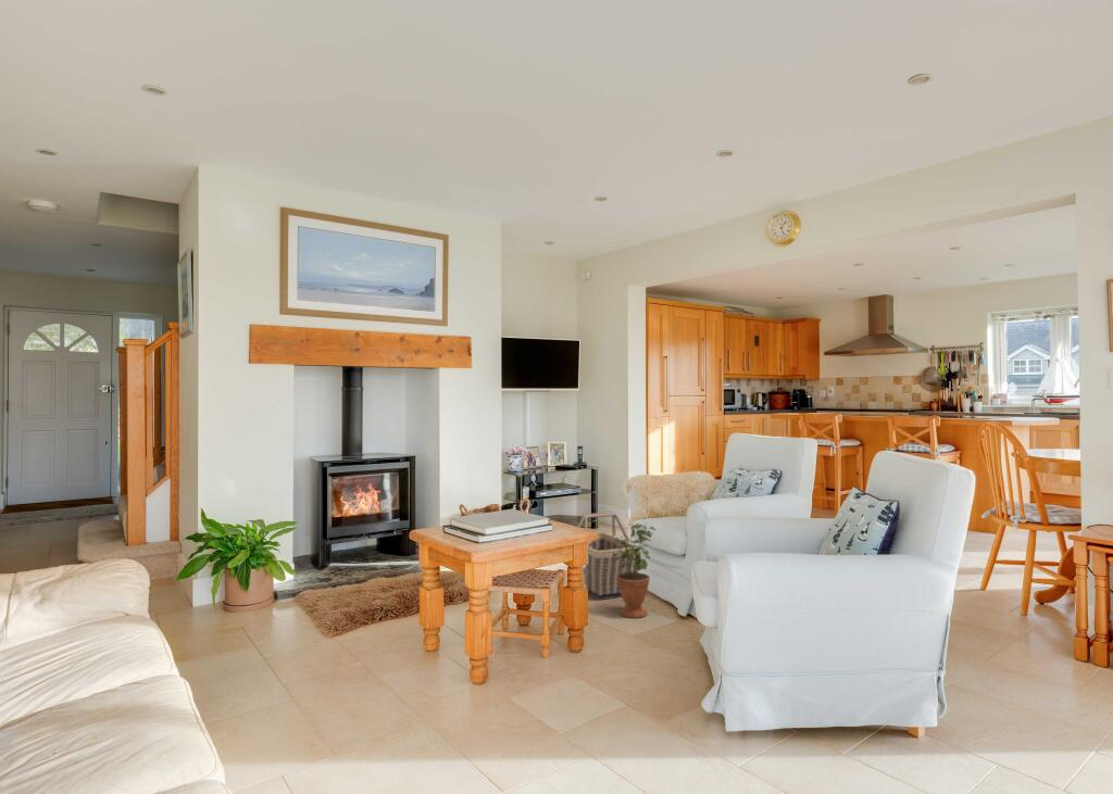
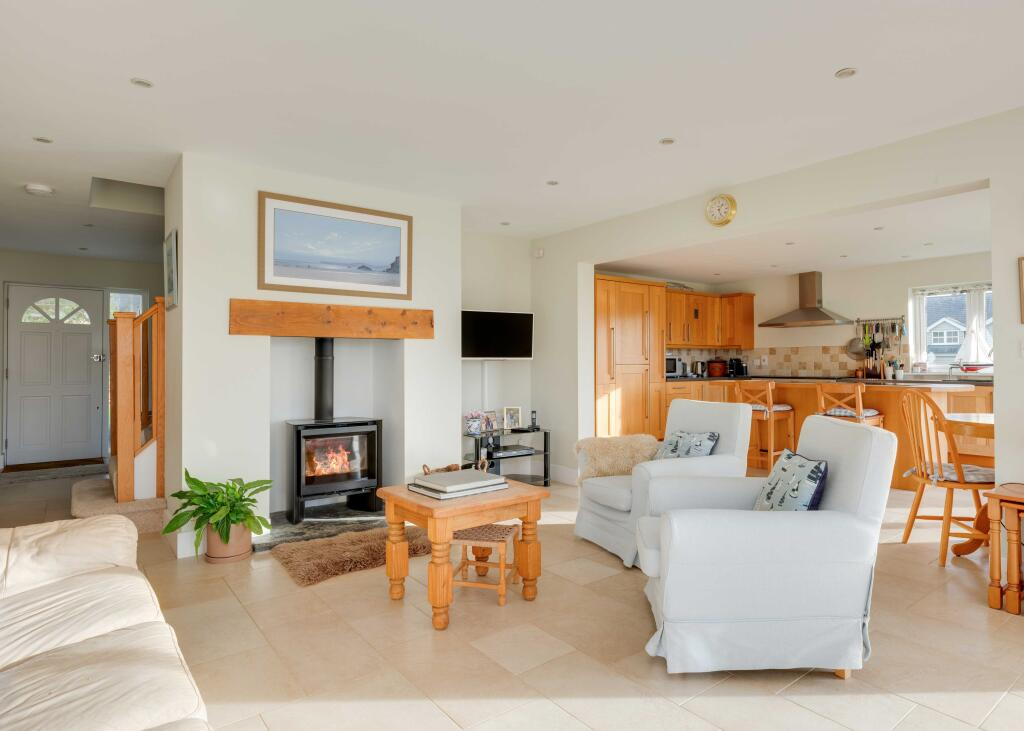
- potted plant [612,518,658,619]
- basket [576,511,639,601]
